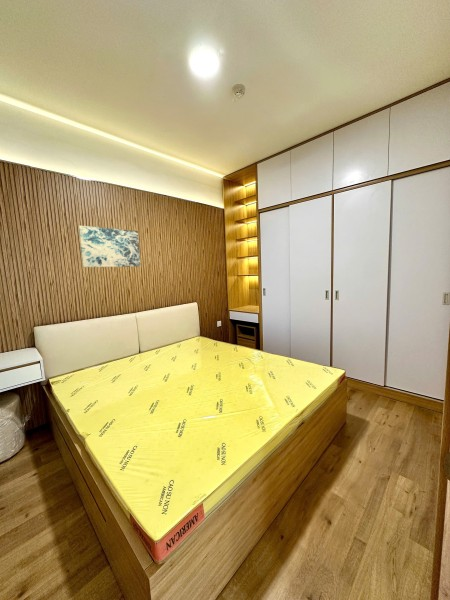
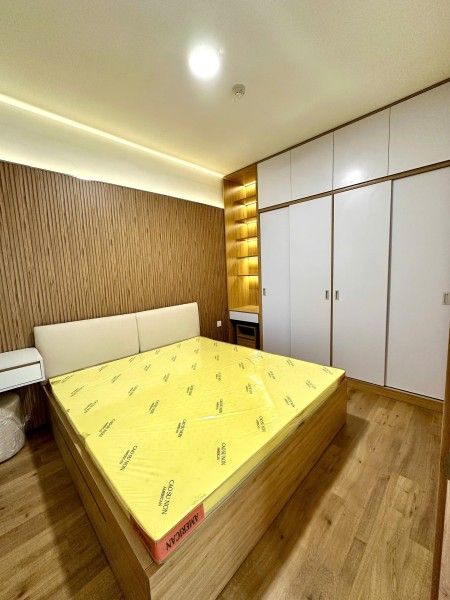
- wall art [77,225,142,268]
